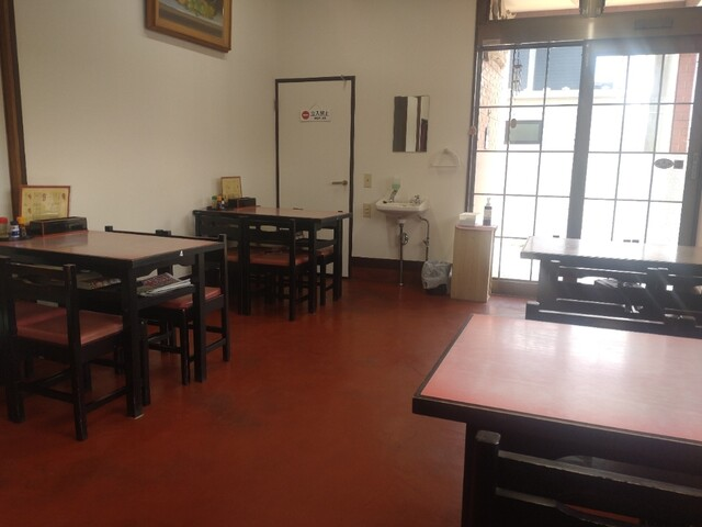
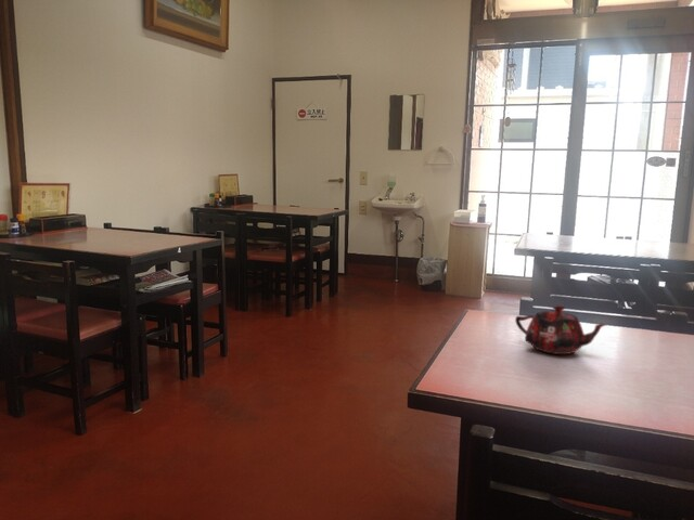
+ teapot [514,304,607,355]
